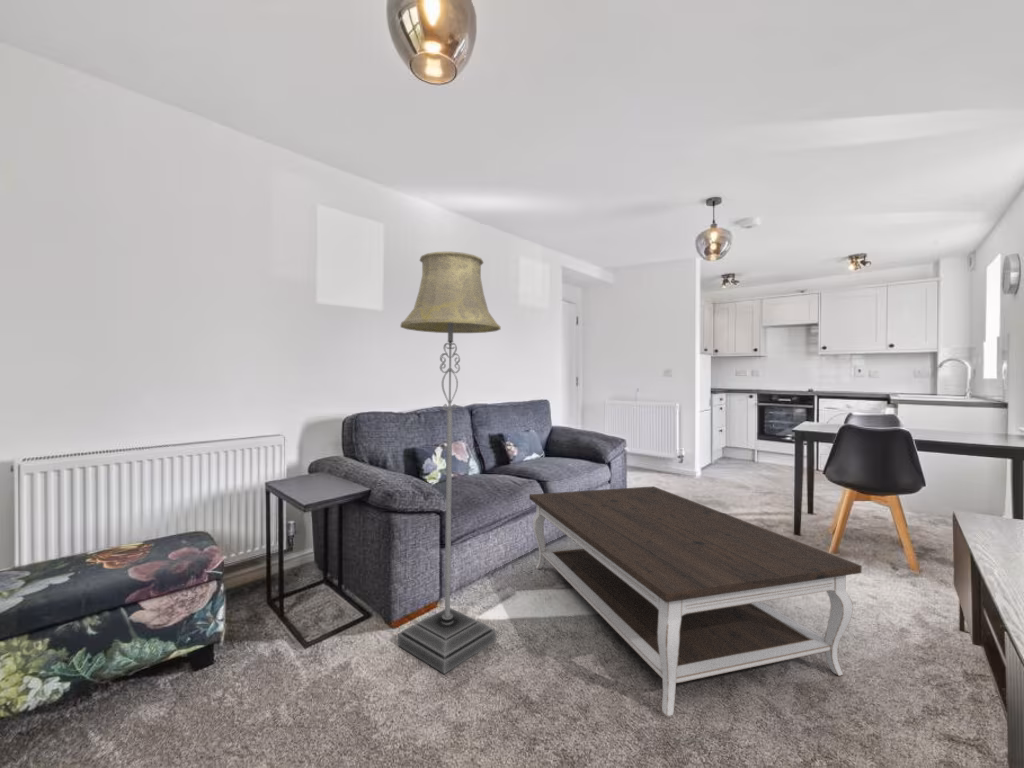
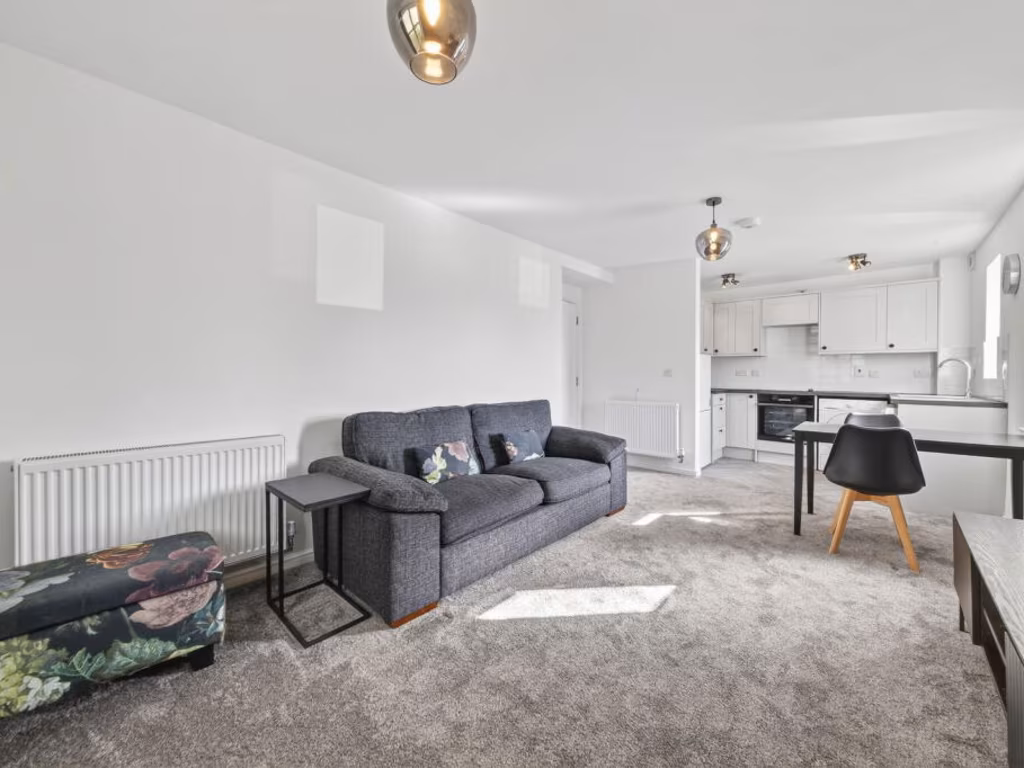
- floor lamp [397,251,502,675]
- coffee table [528,485,862,717]
